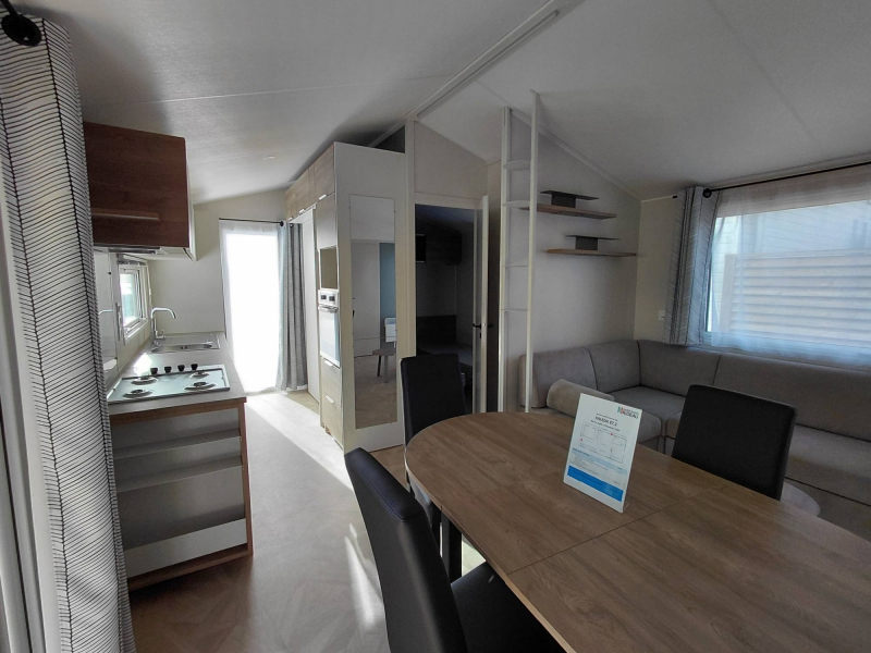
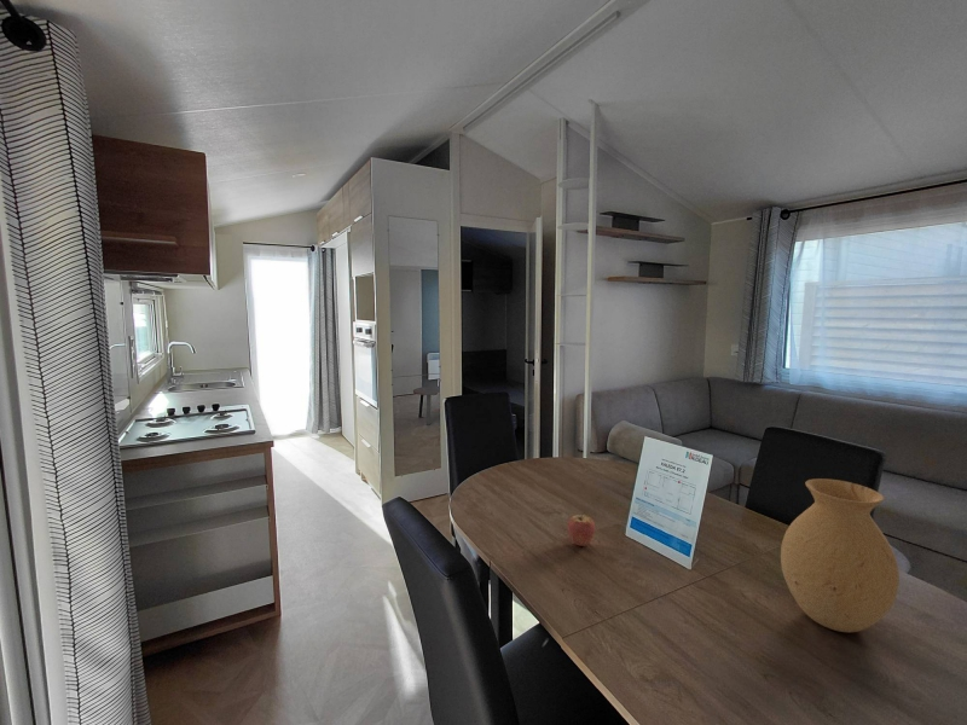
+ vase [780,477,901,633]
+ fruit [567,511,596,547]
